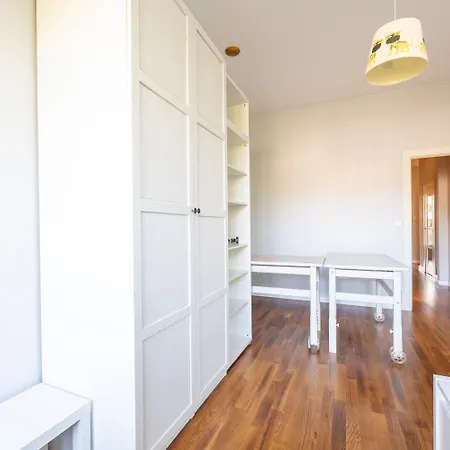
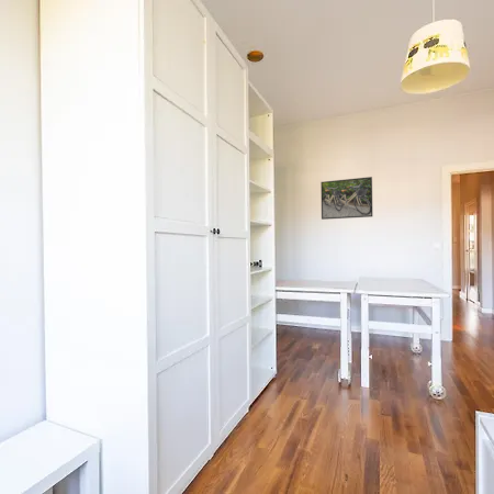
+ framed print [319,176,373,221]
